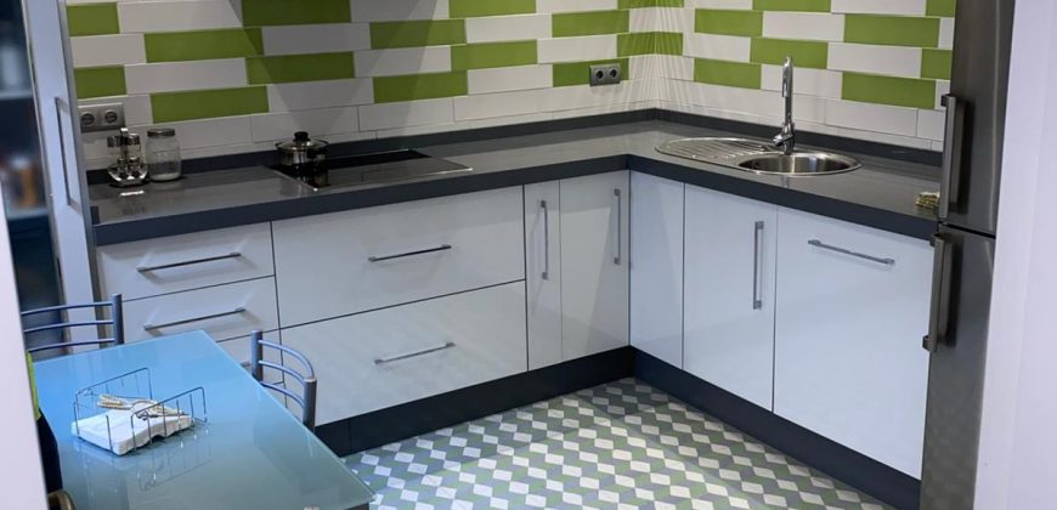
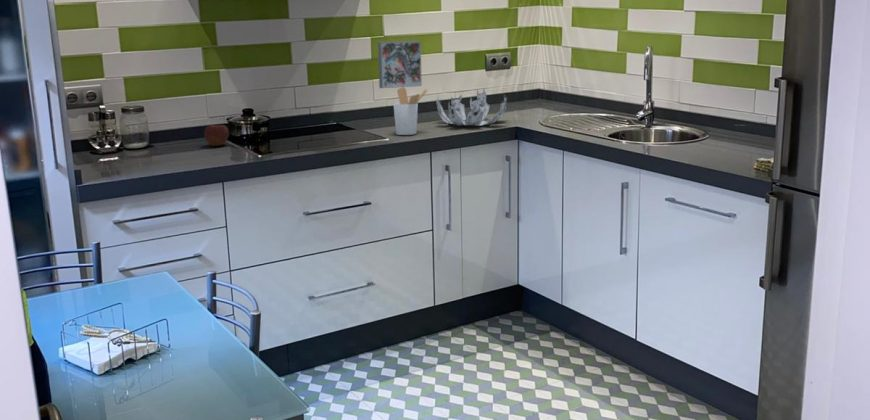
+ utensil holder [392,87,429,136]
+ decorative bowl [435,86,508,127]
+ decorative tile [377,40,423,89]
+ apple [203,124,230,147]
